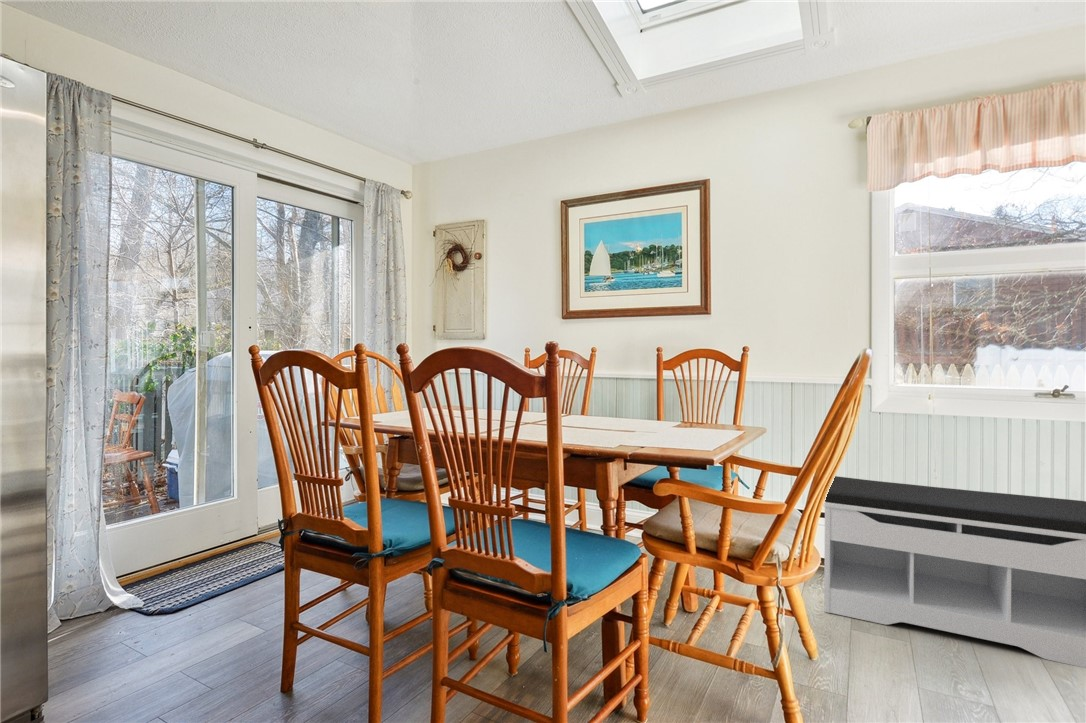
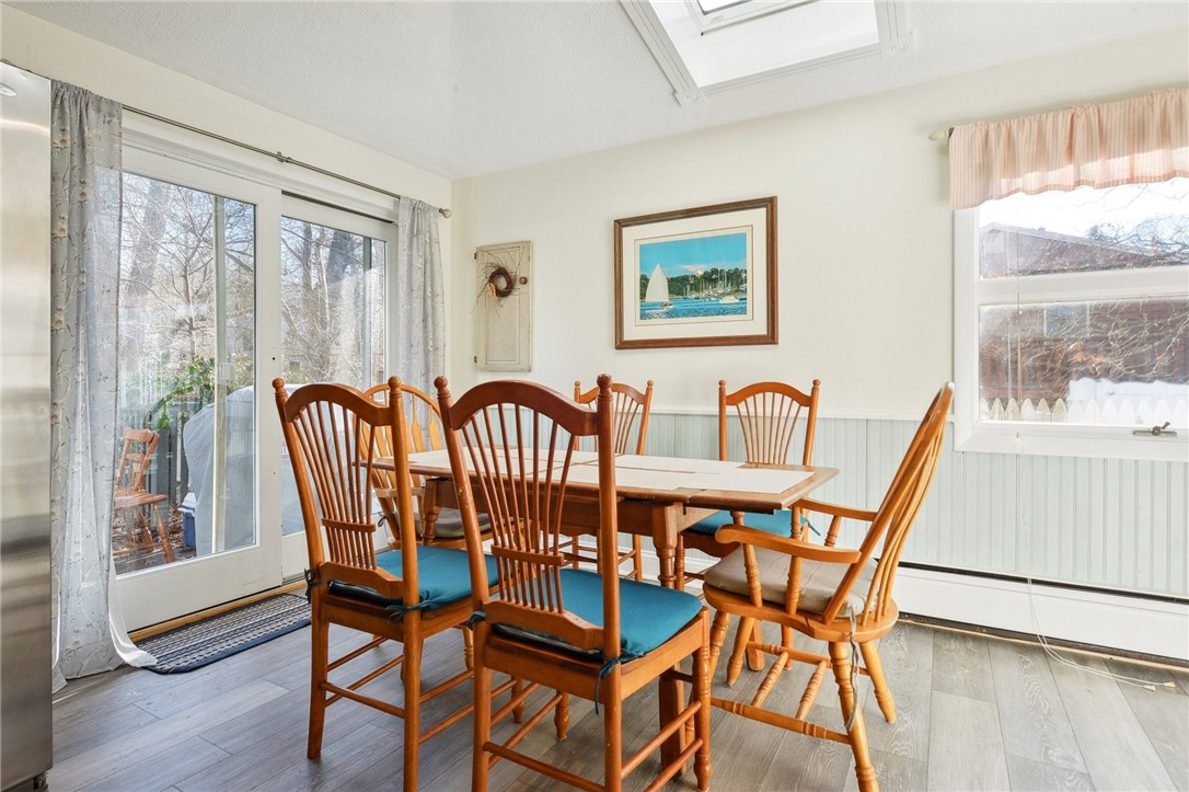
- bench [823,475,1086,669]
